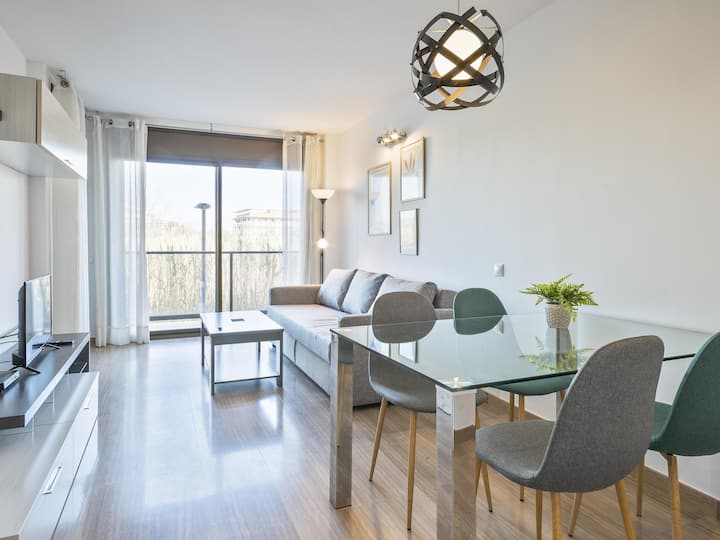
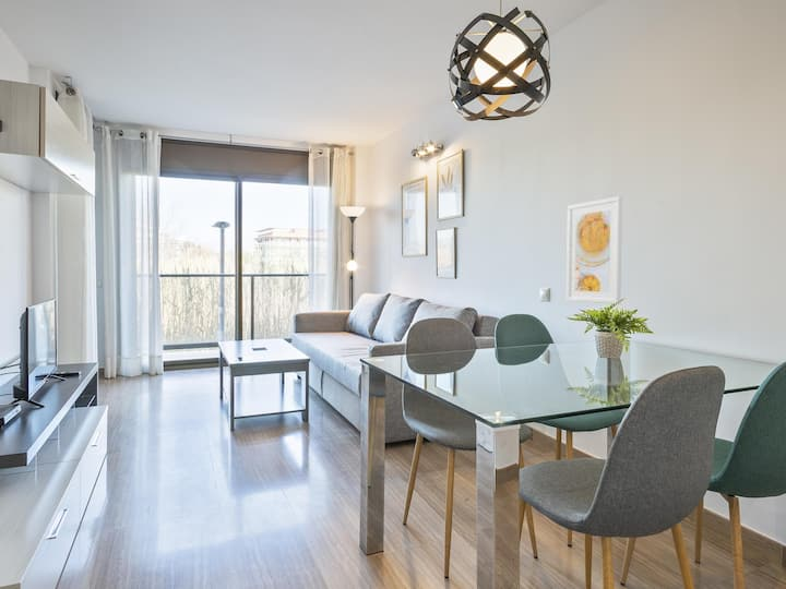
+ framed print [565,195,623,305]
